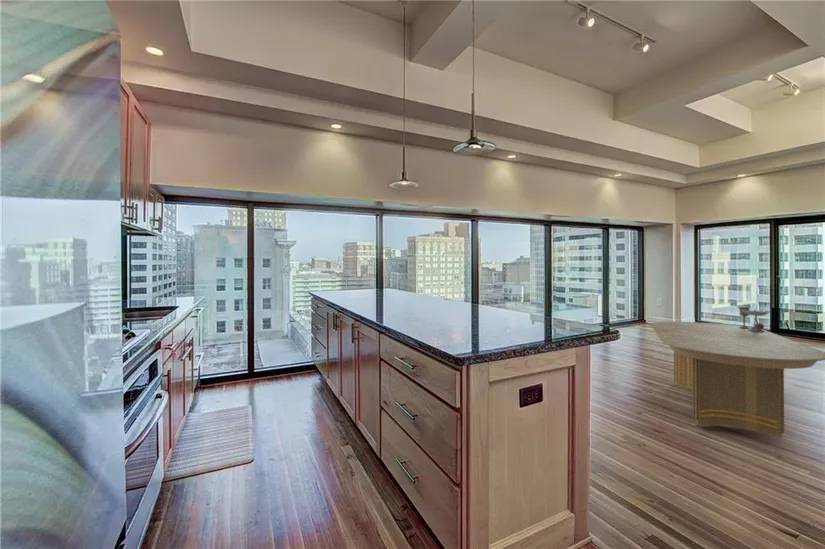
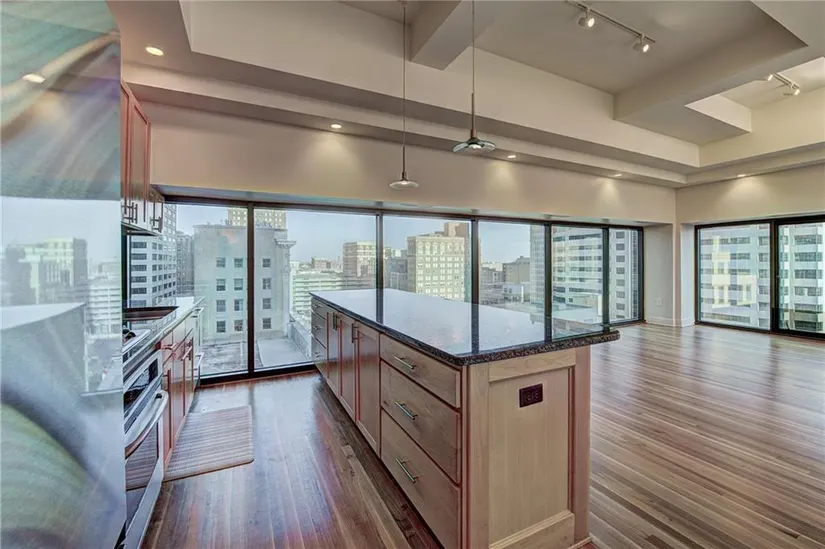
- goblet [737,306,771,332]
- dining table [649,321,825,440]
